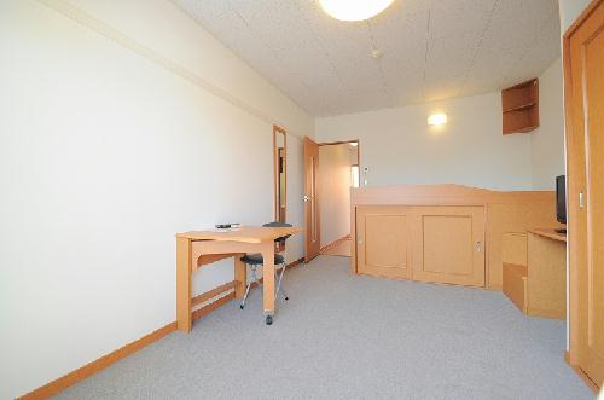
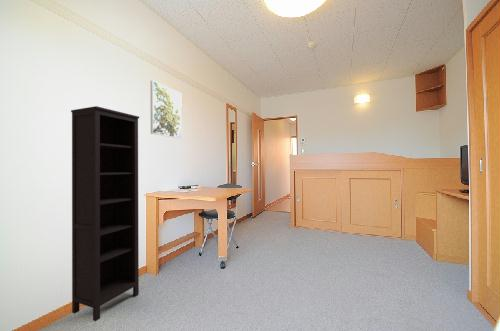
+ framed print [150,80,183,140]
+ bookcase [70,105,140,322]
